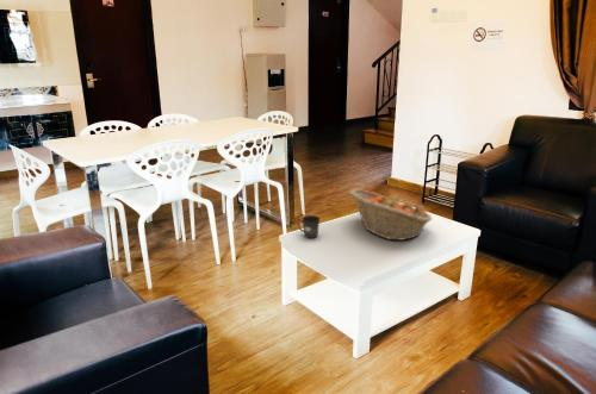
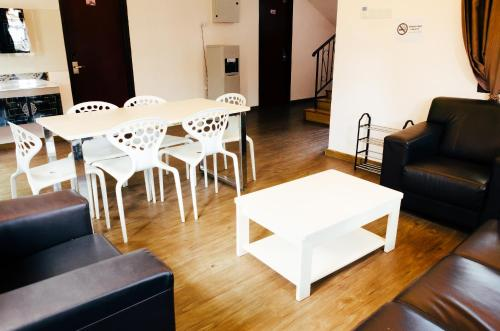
- fruit basket [348,188,433,242]
- mug [296,214,321,239]
